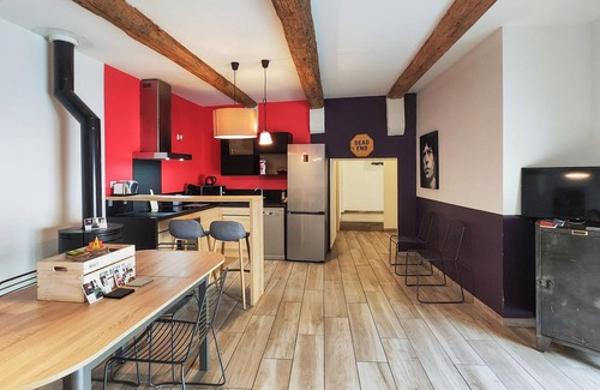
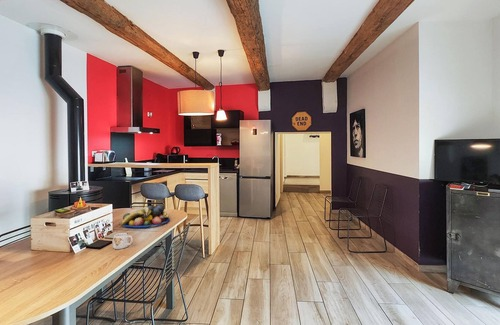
+ fruit bowl [120,204,171,228]
+ mug [112,232,134,250]
